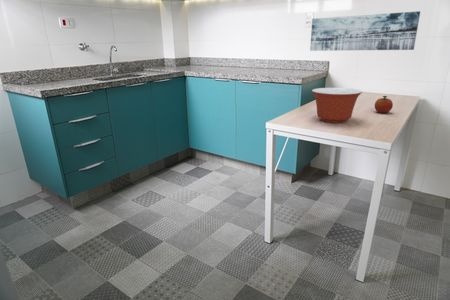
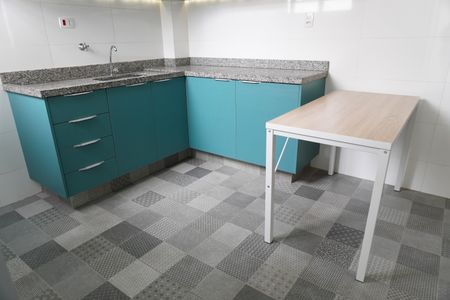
- wall art [309,10,421,52]
- fruit [374,95,394,114]
- mixing bowl [311,87,363,124]
